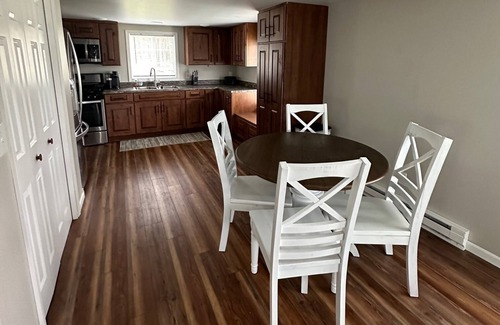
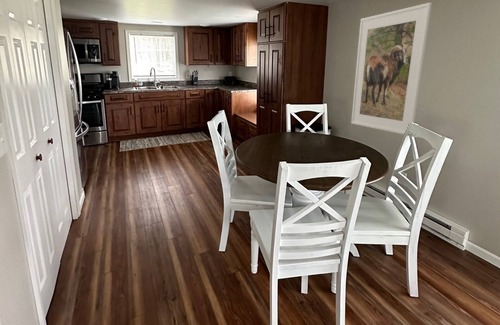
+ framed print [350,2,433,135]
